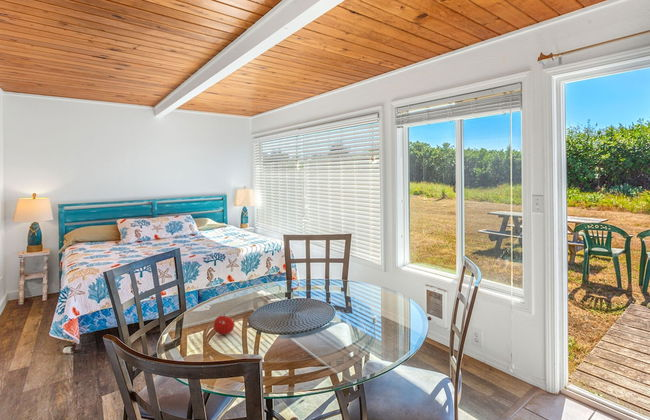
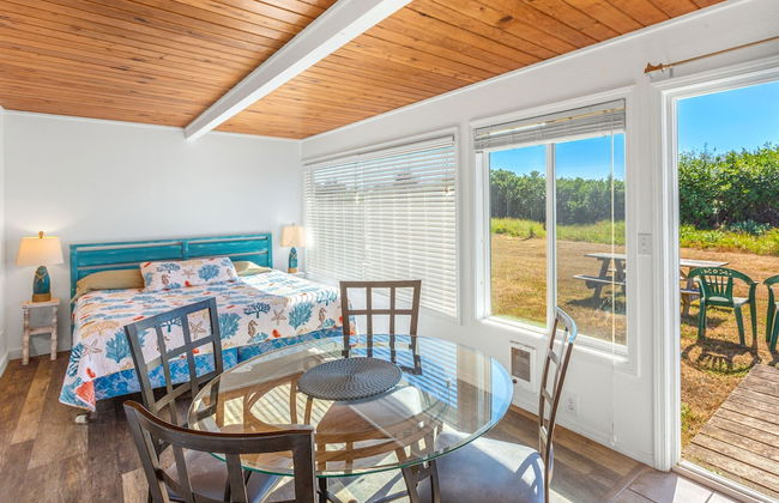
- fruit [213,313,235,336]
